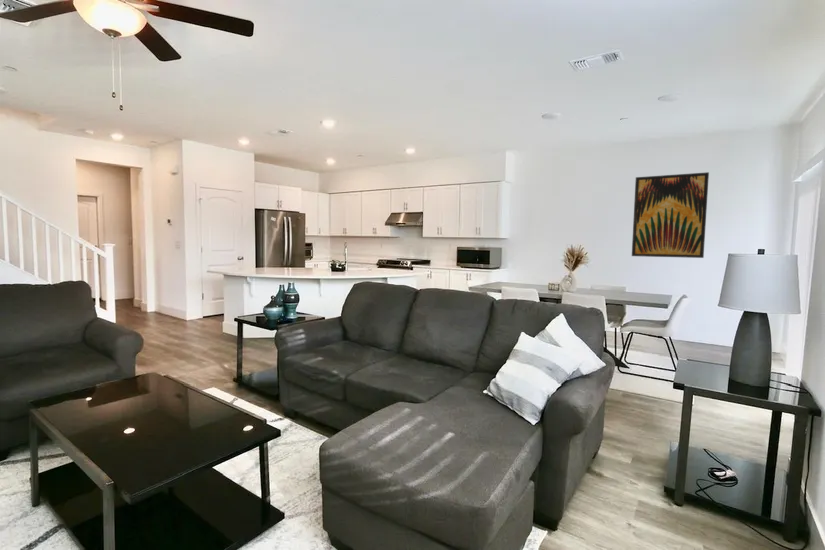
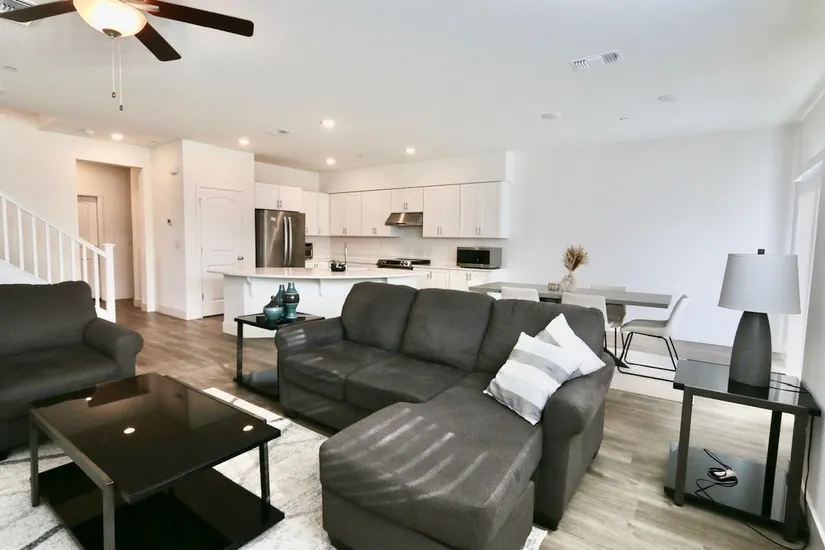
- wall art [631,171,710,259]
